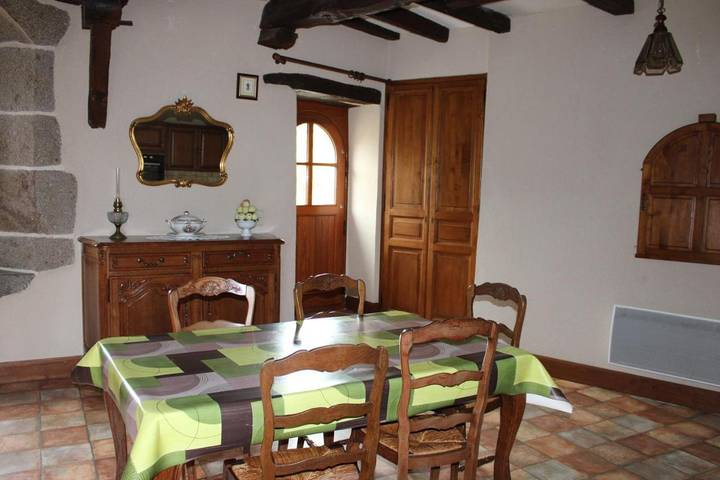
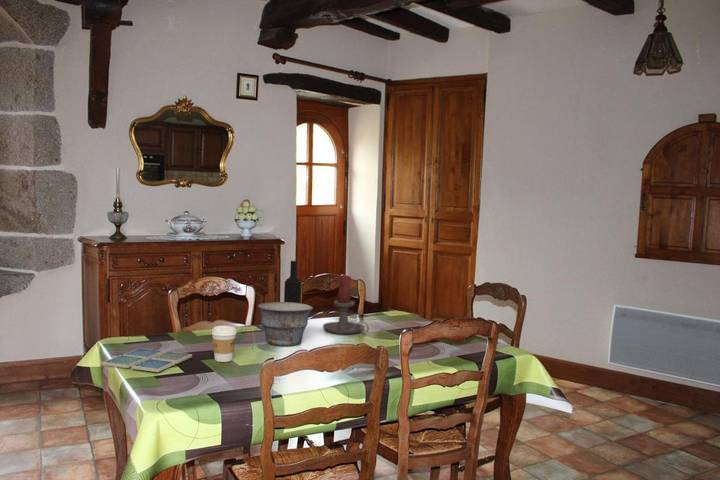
+ wine bottle [283,260,302,303]
+ bowl [257,301,314,347]
+ drink coaster [101,347,193,373]
+ candle holder [322,274,370,335]
+ coffee cup [211,325,237,363]
